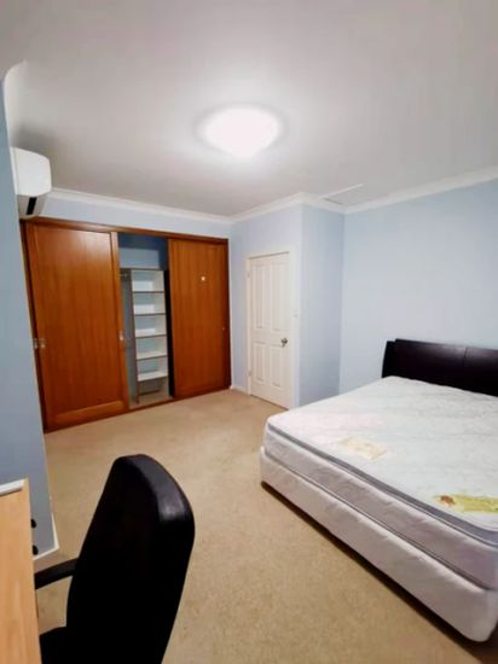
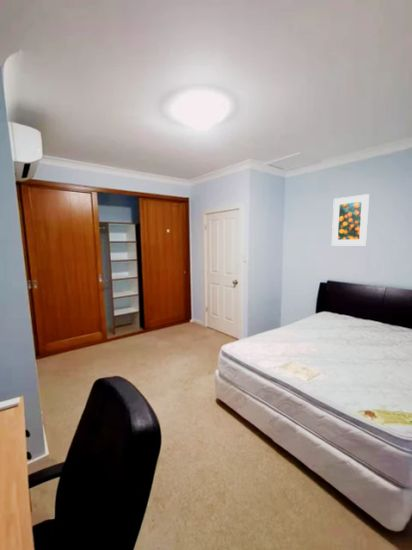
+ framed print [331,193,370,246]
